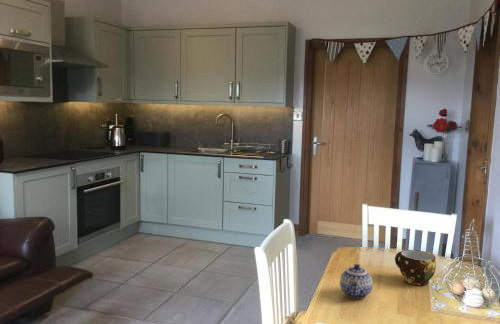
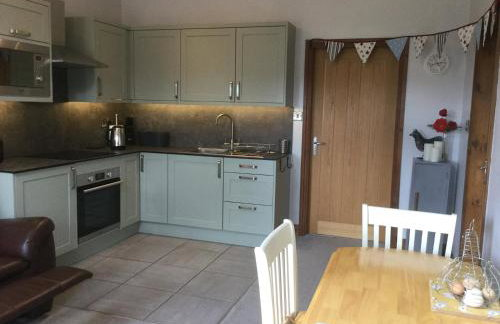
- teapot [339,263,374,300]
- cup [394,249,437,286]
